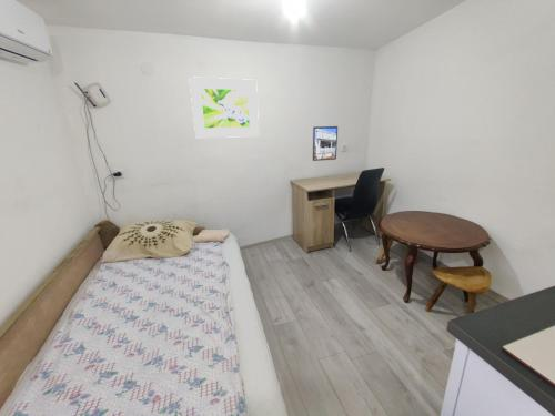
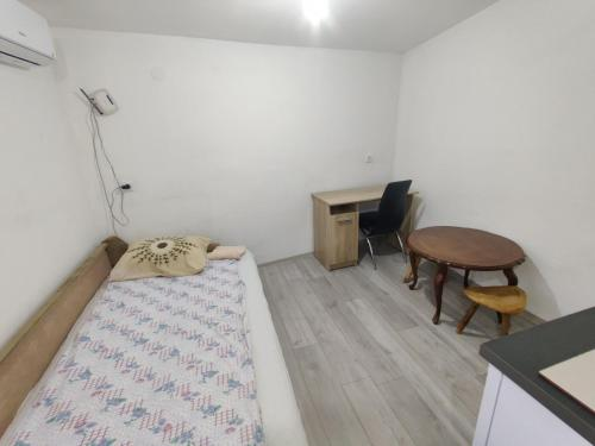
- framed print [312,125,339,162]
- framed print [188,75,260,139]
